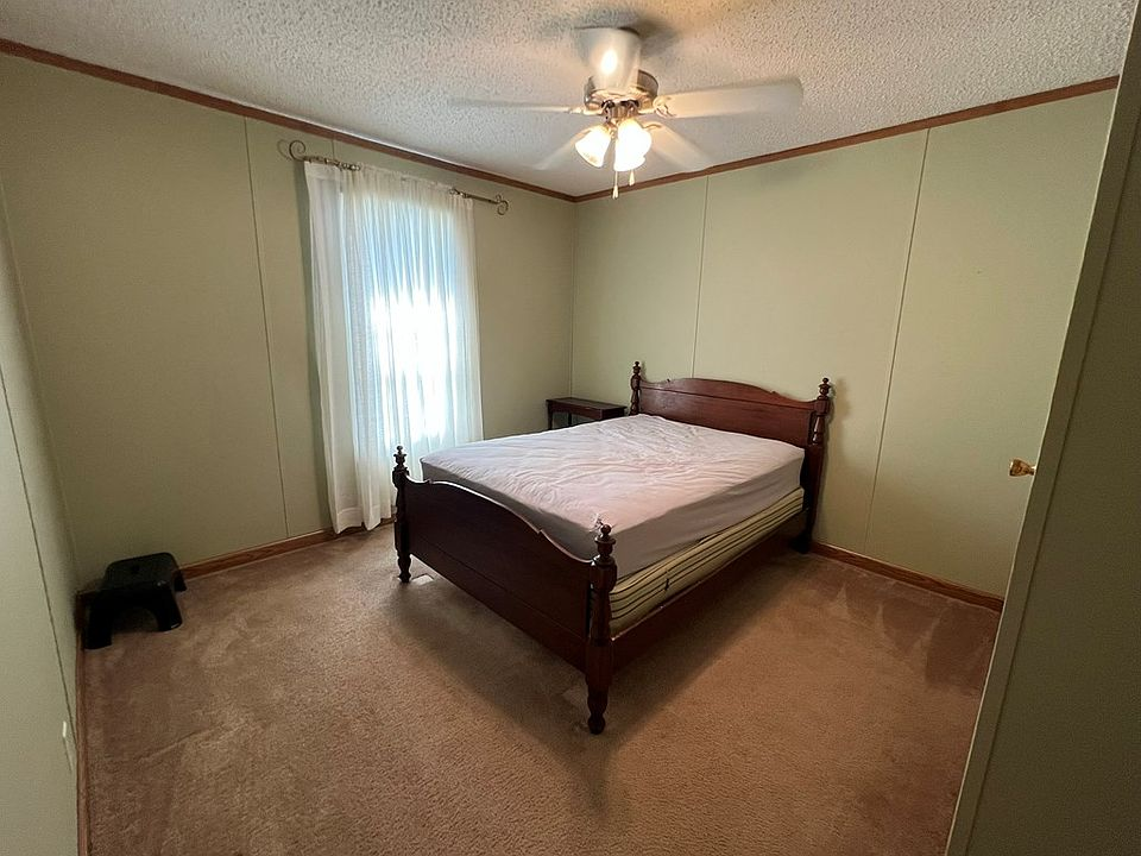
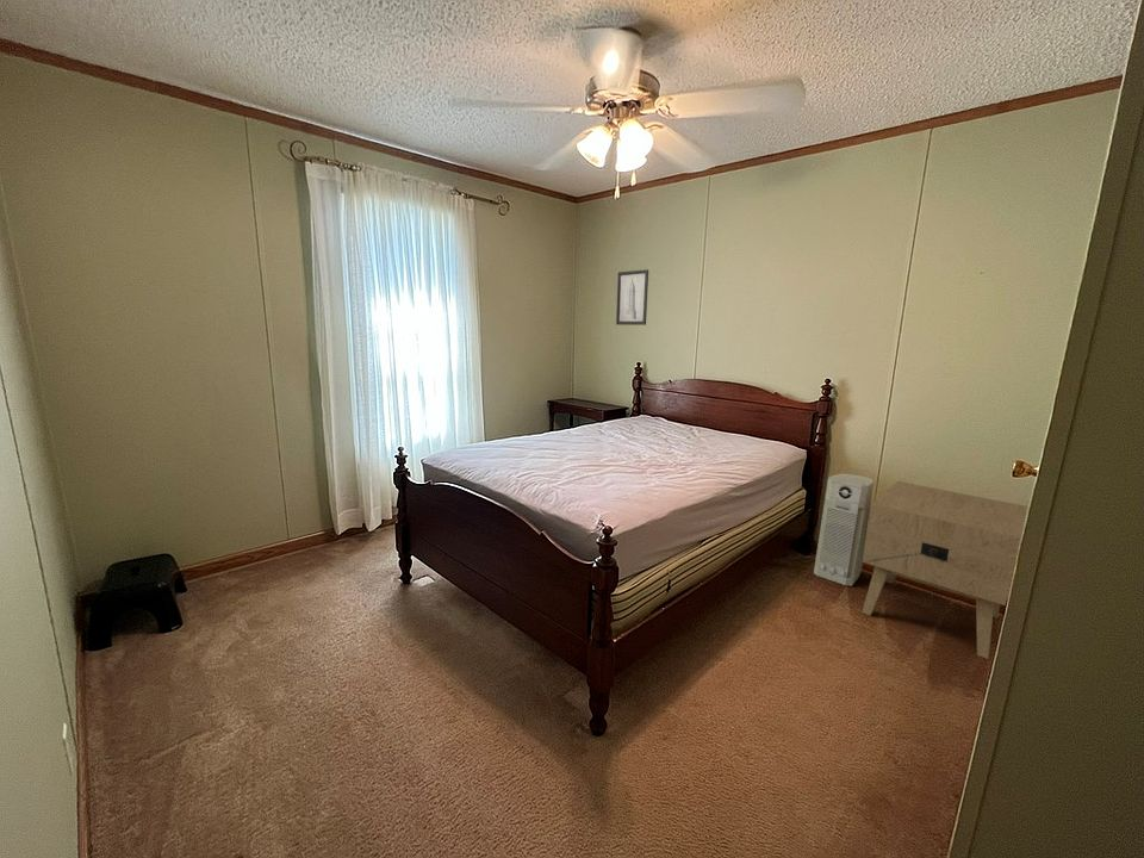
+ air purifier [813,473,875,587]
+ wall art [615,268,649,327]
+ nightstand [860,480,1028,660]
